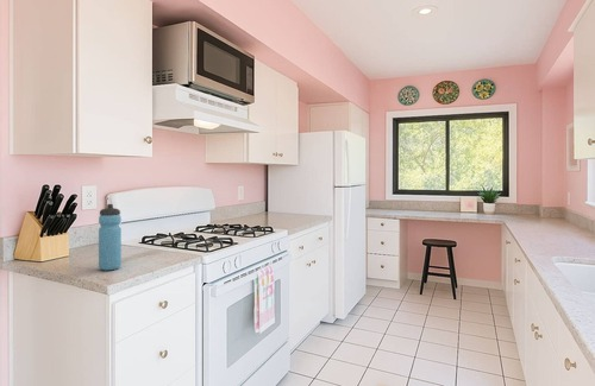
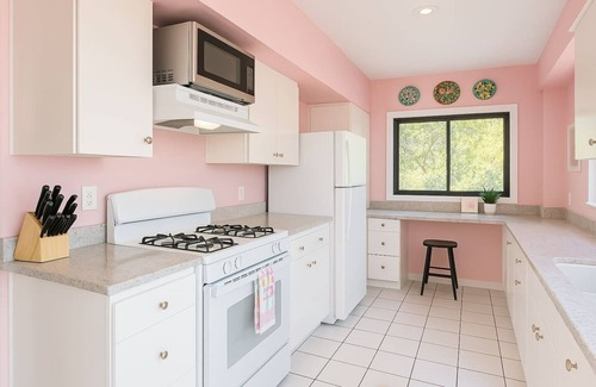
- water bottle [98,203,123,271]
